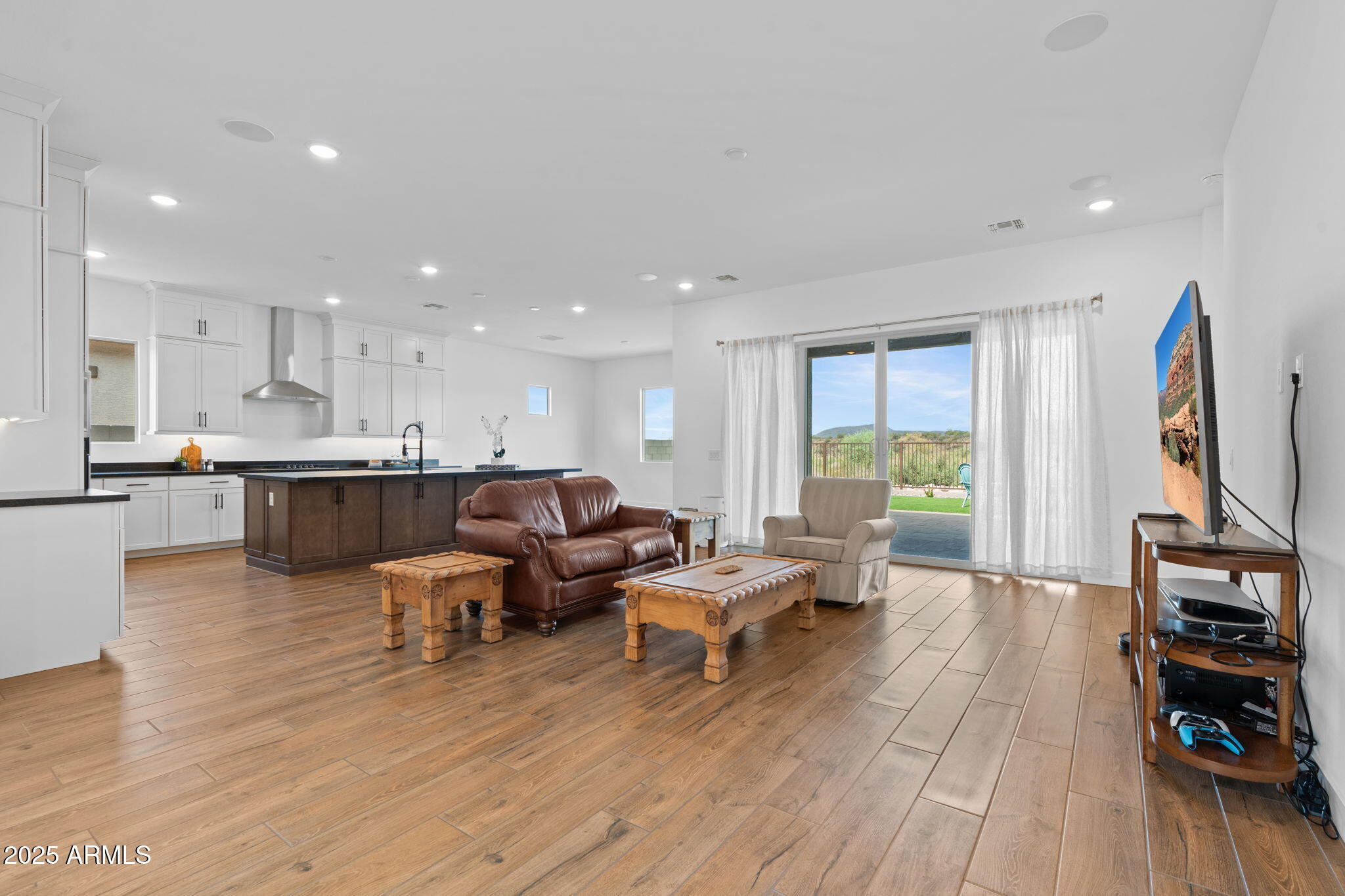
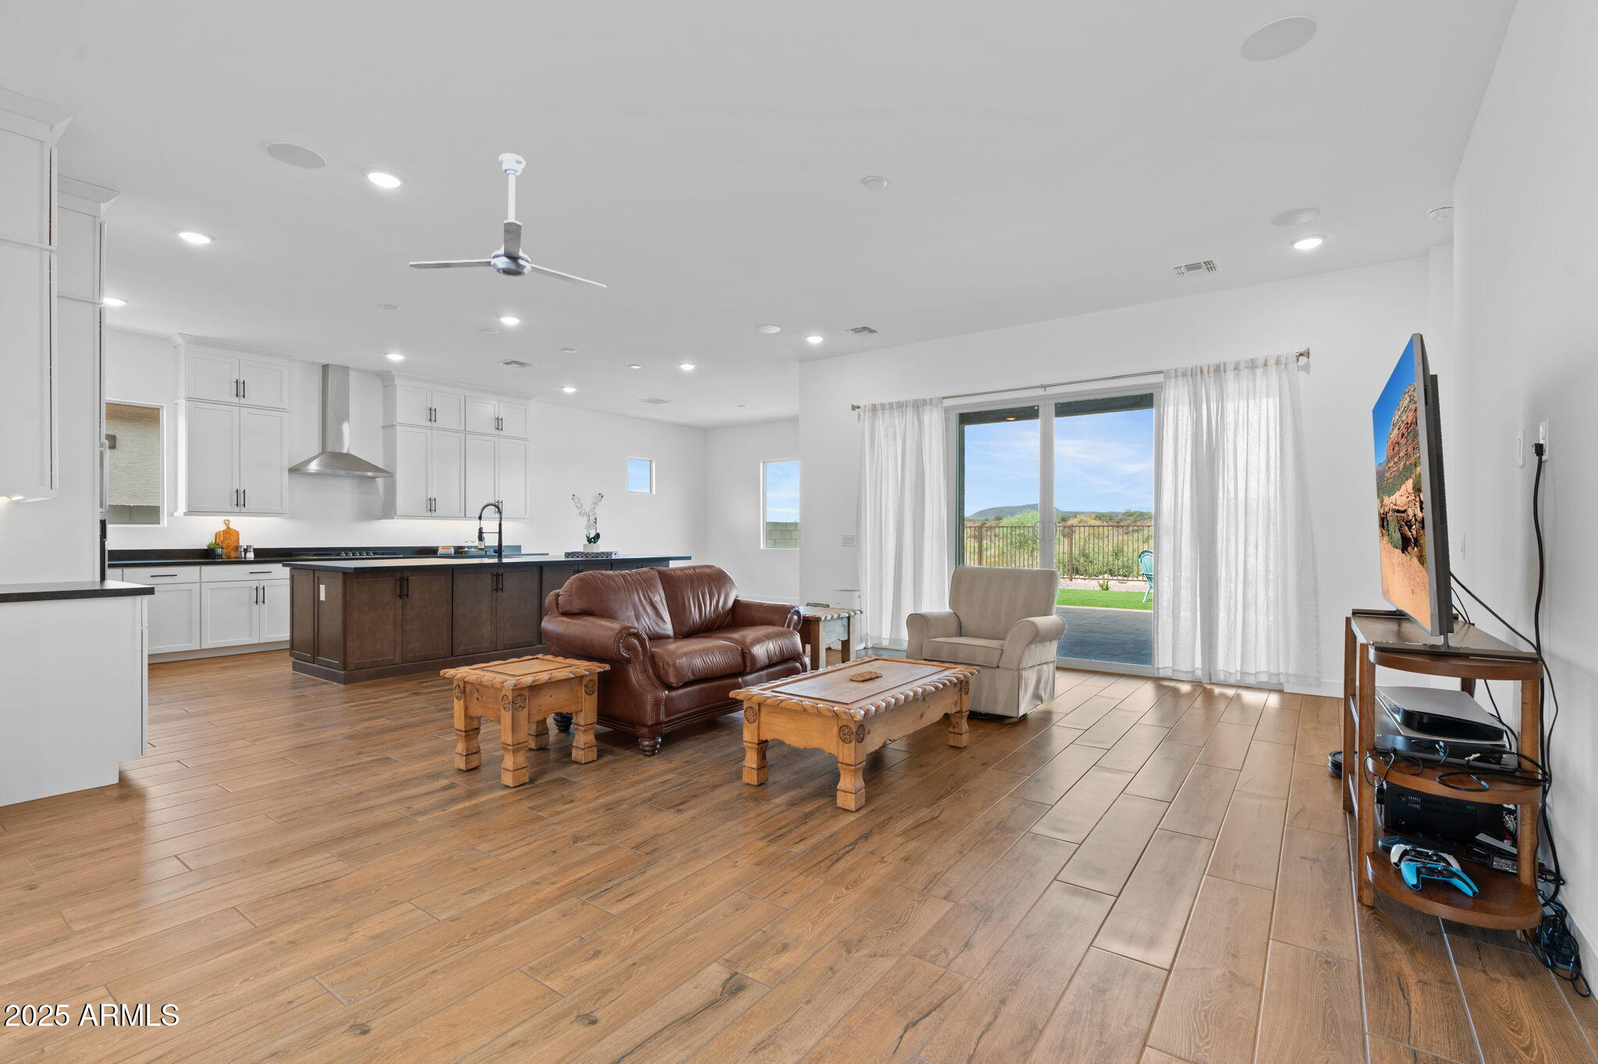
+ ceiling fan [408,152,607,291]
